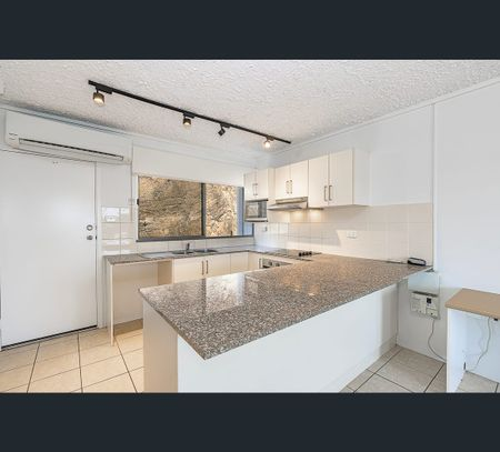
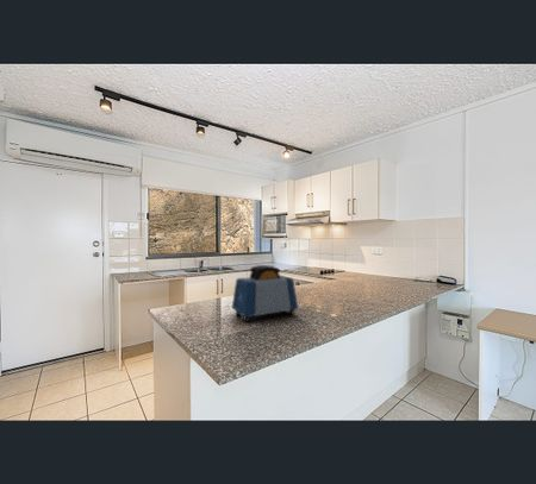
+ toaster [231,264,299,323]
